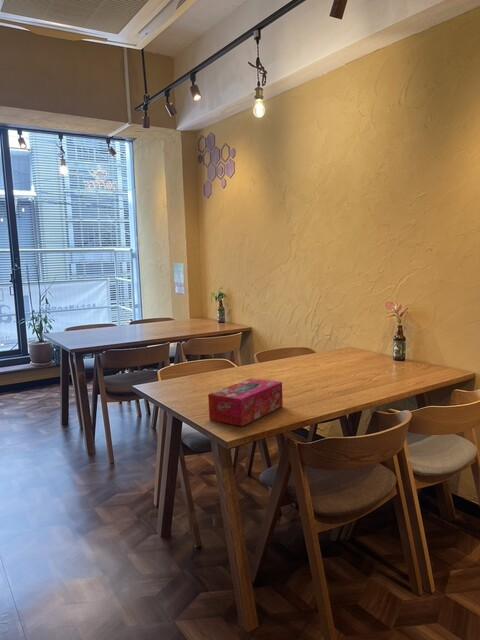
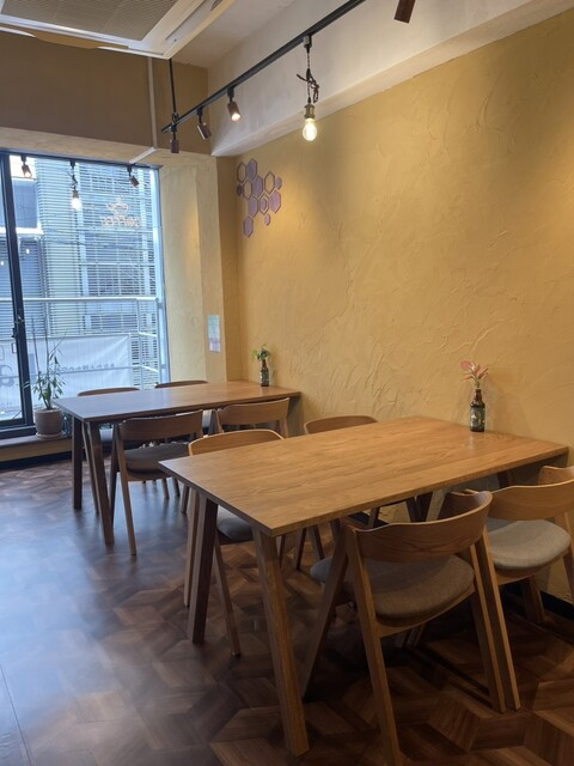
- tissue box [207,377,284,427]
